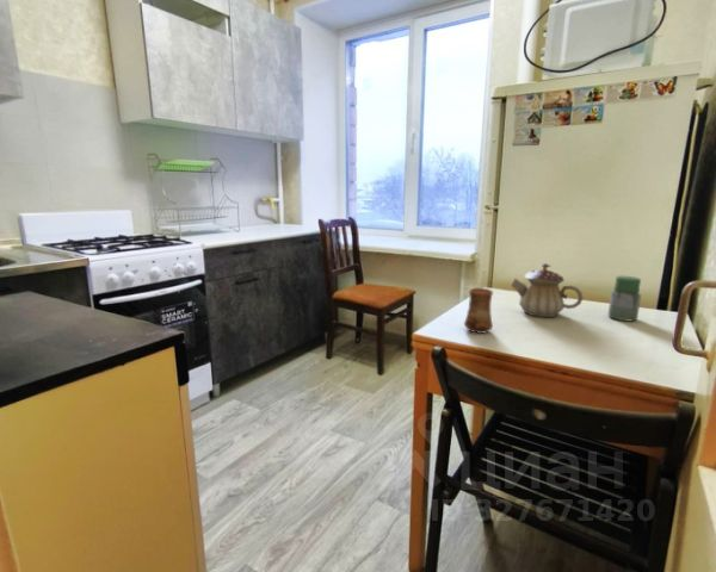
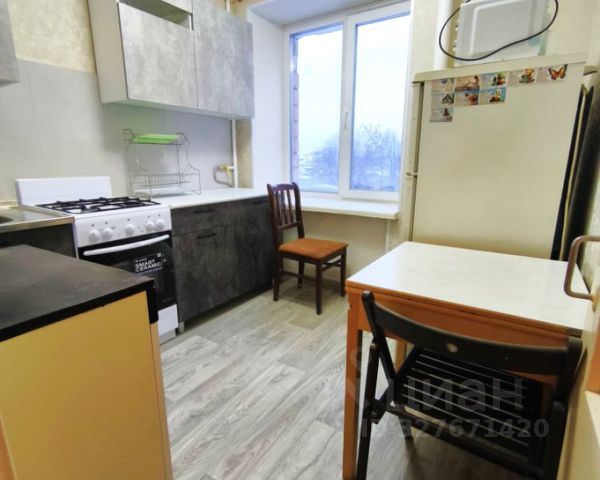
- cup [463,287,494,335]
- jar [607,275,642,322]
- teapot [510,262,585,318]
